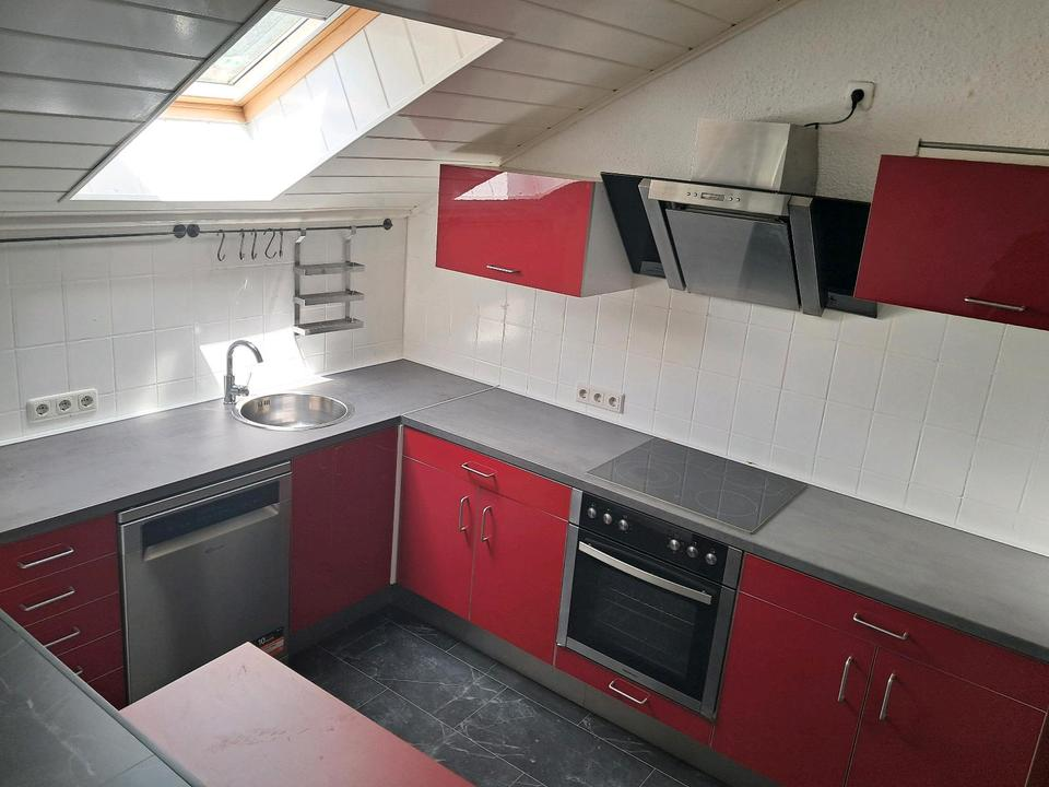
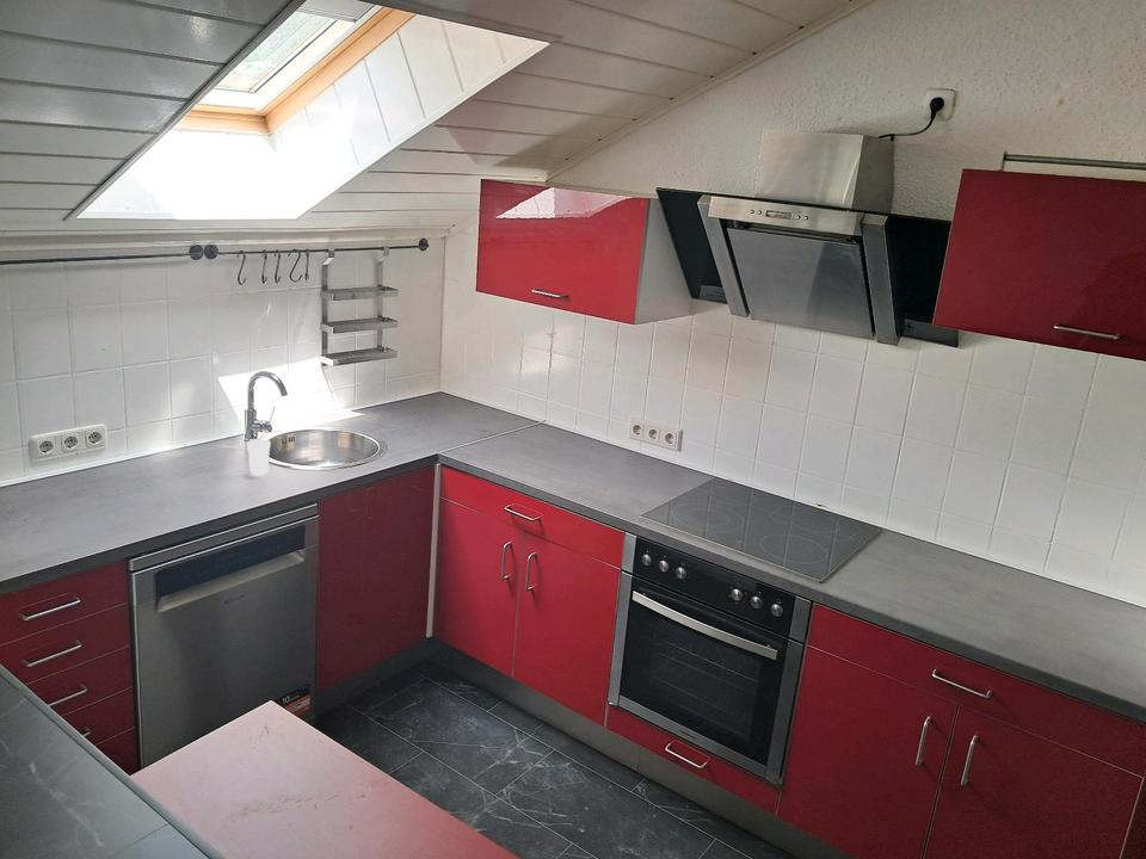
+ cup [246,438,272,476]
